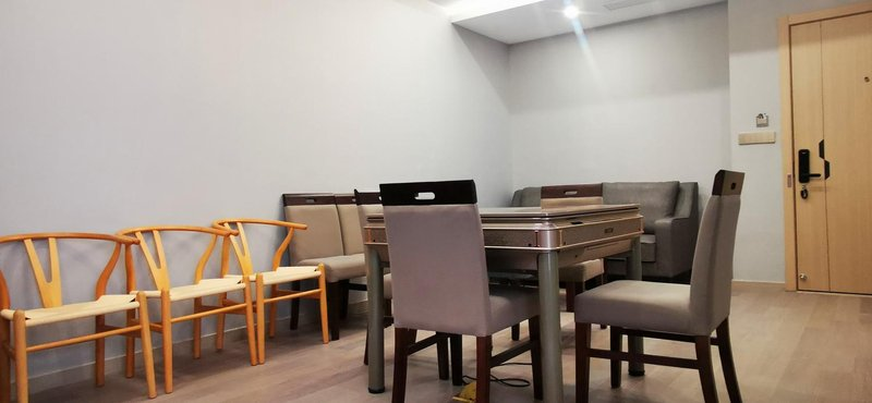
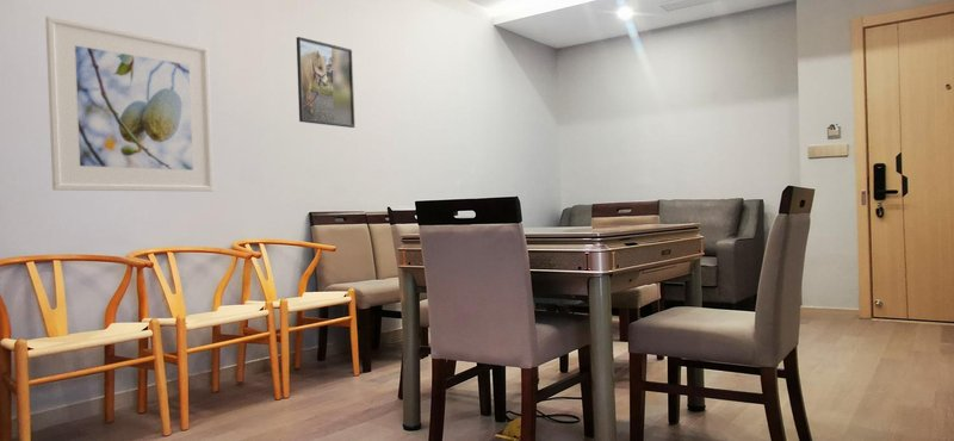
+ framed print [44,14,215,192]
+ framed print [296,36,355,129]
